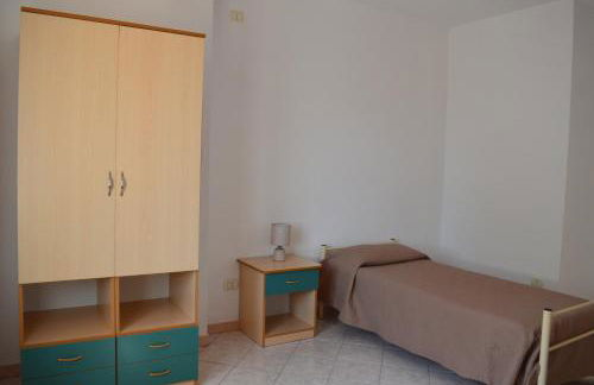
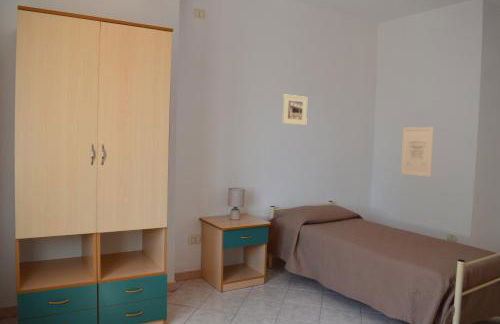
+ wall art [400,126,435,177]
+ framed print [282,94,308,126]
